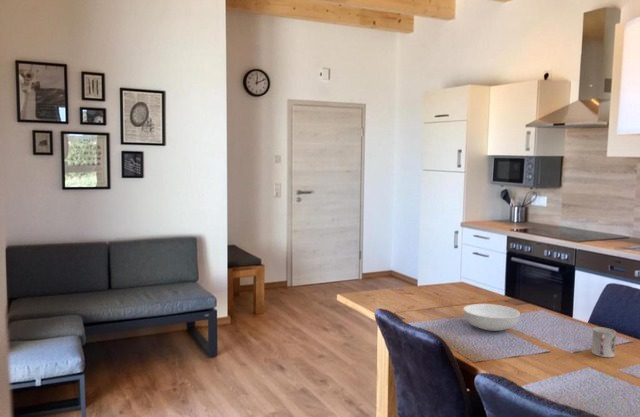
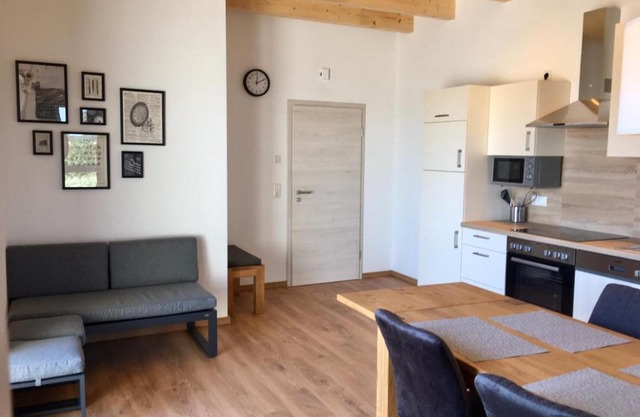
- serving bowl [462,303,521,332]
- cup [591,326,617,358]
